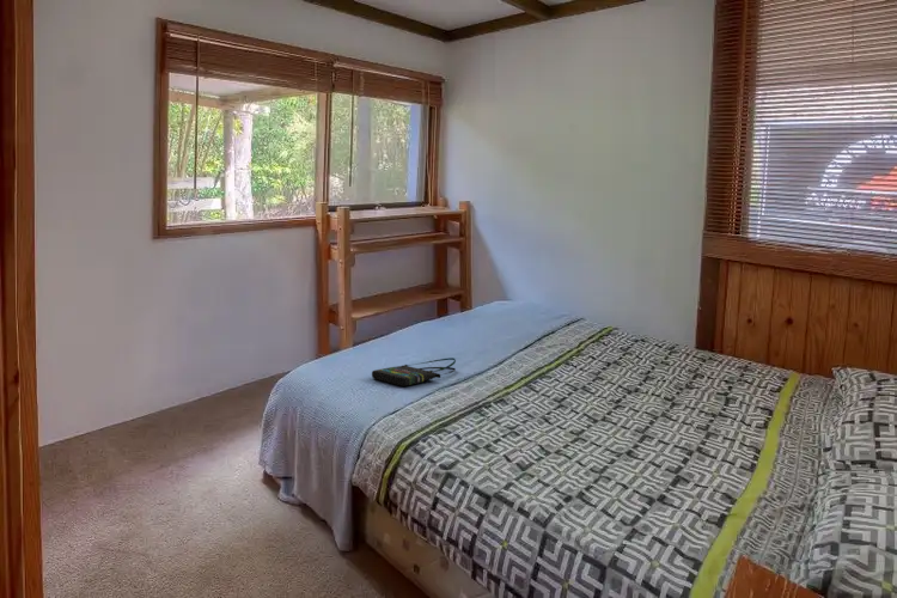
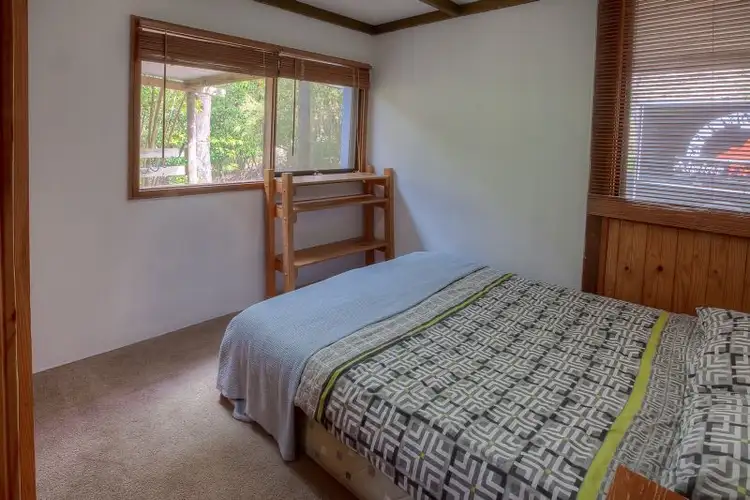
- tote bag [371,356,457,388]
